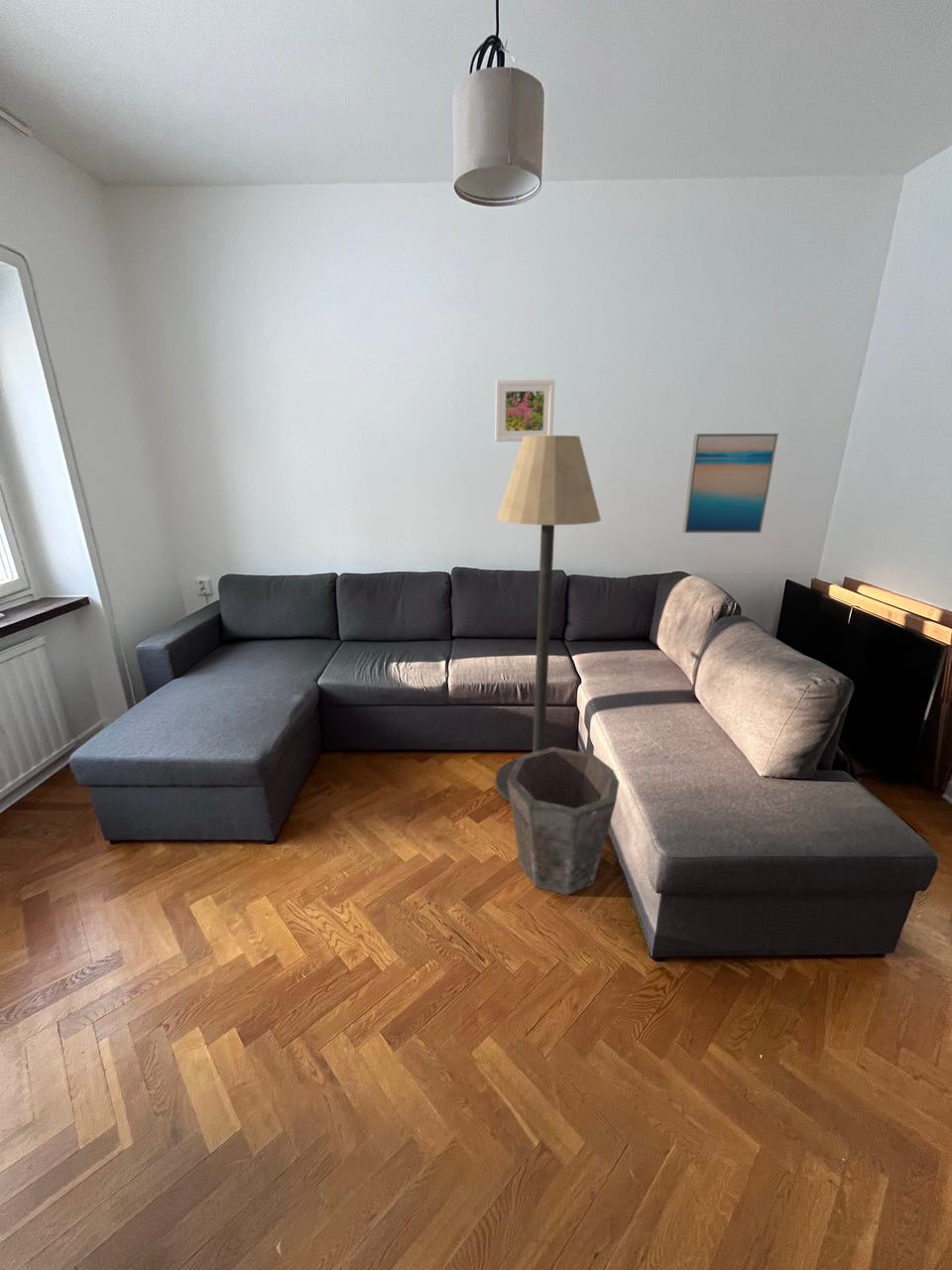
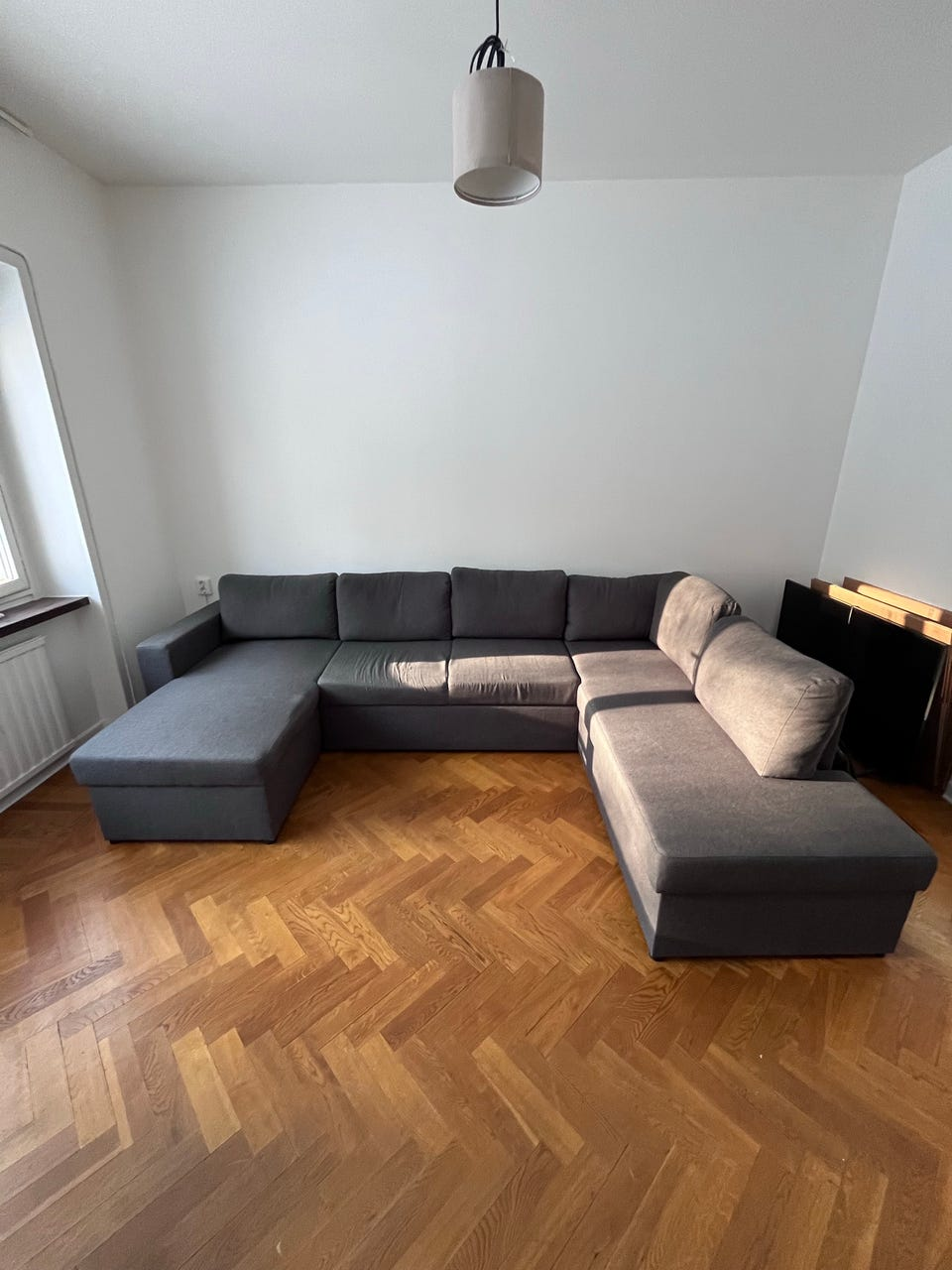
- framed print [494,379,556,443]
- wall art [681,433,779,534]
- floor lamp [495,435,602,804]
- waste bin [507,746,620,896]
